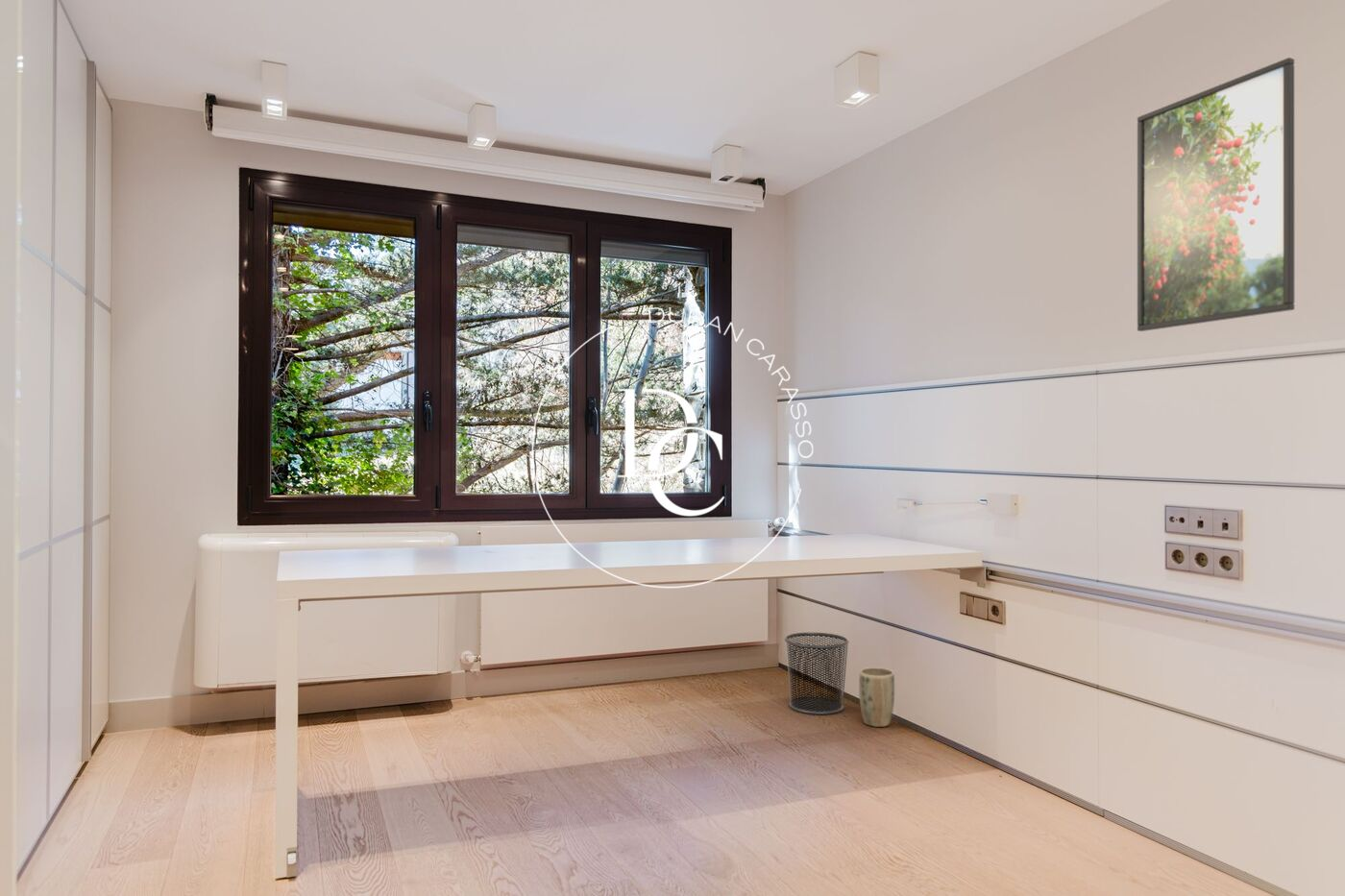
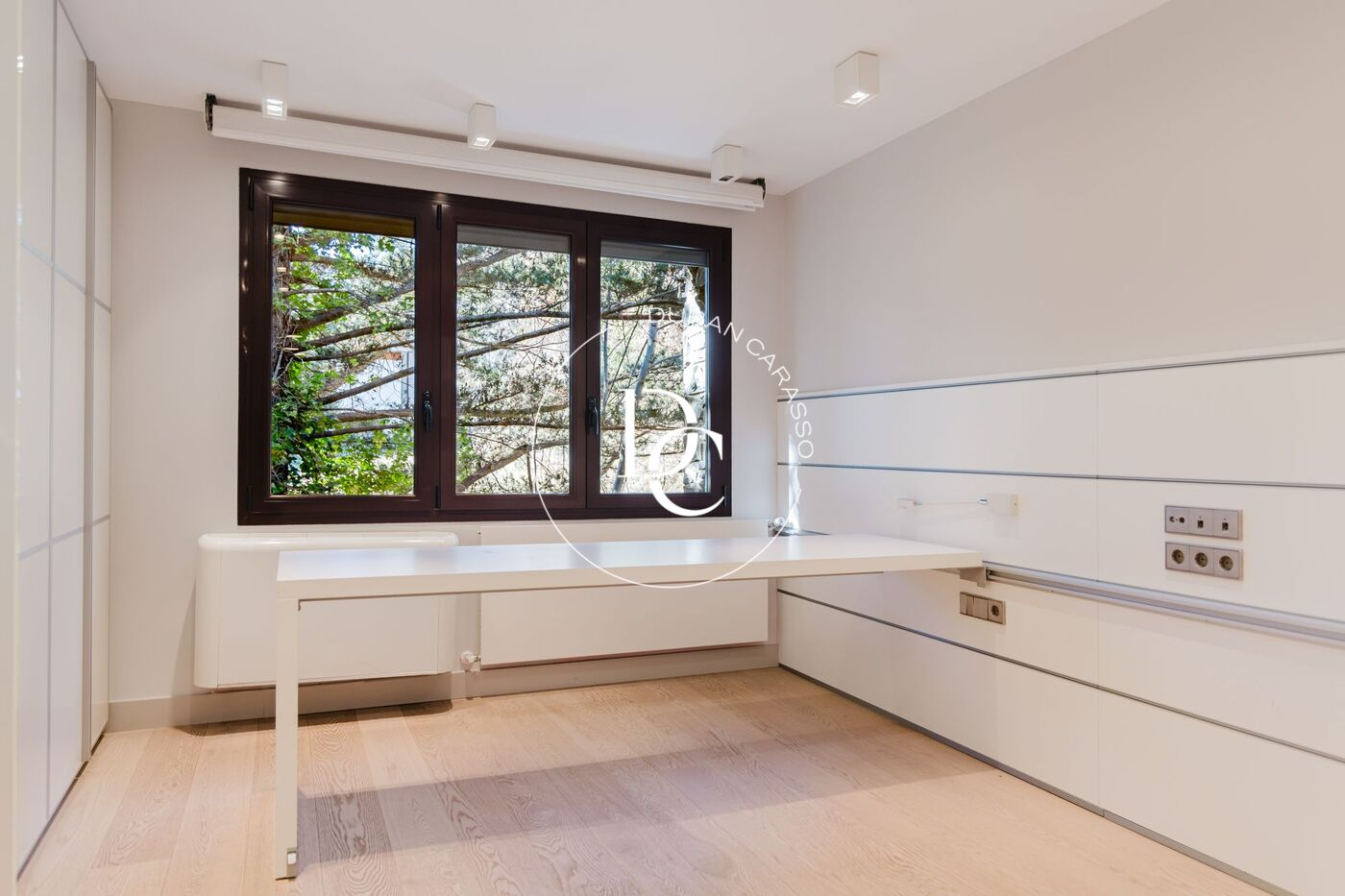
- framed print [1137,57,1295,332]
- plant pot [858,666,895,728]
- waste bin [784,631,849,715]
